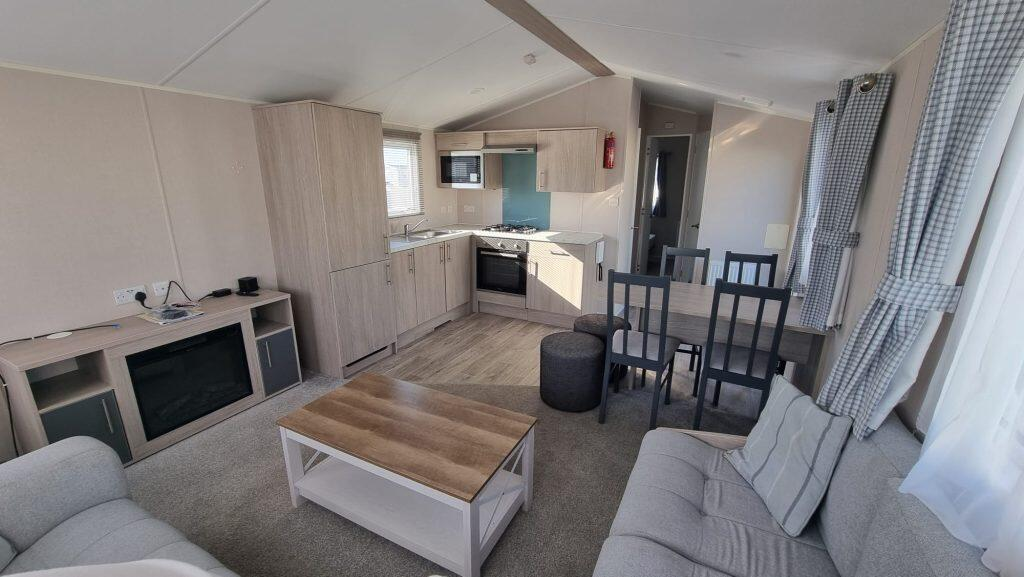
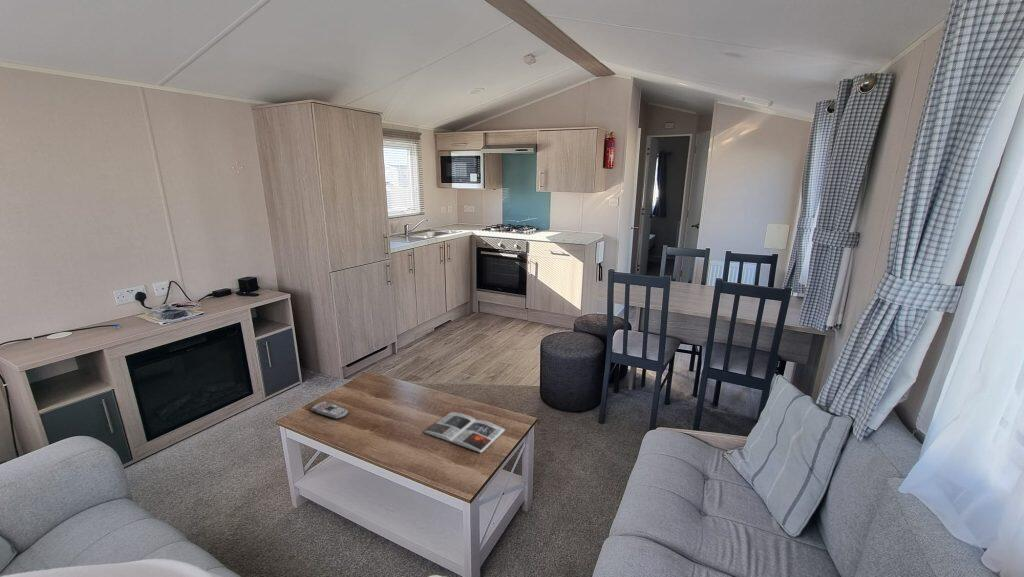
+ remote control [310,400,349,420]
+ magazine [423,411,506,454]
